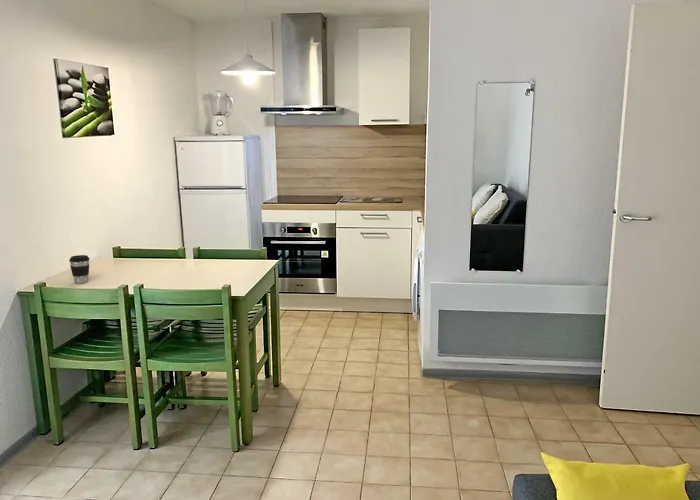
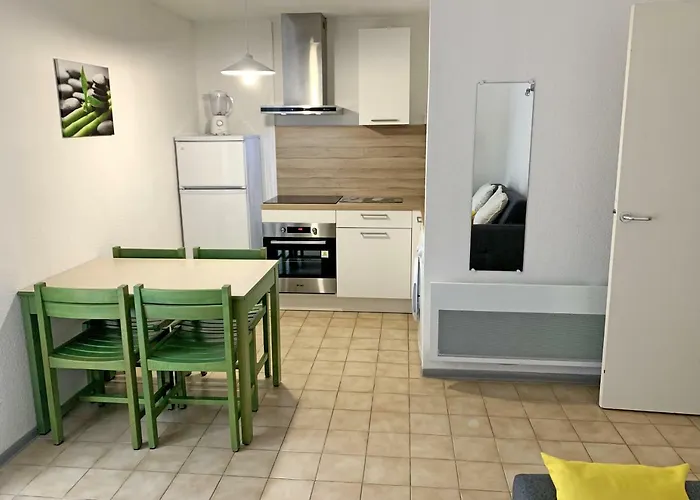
- coffee cup [68,254,90,285]
